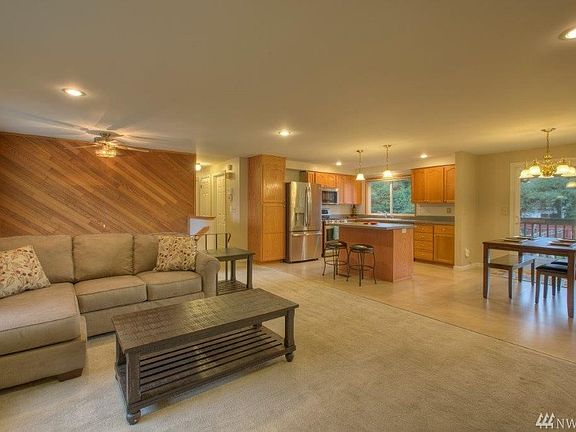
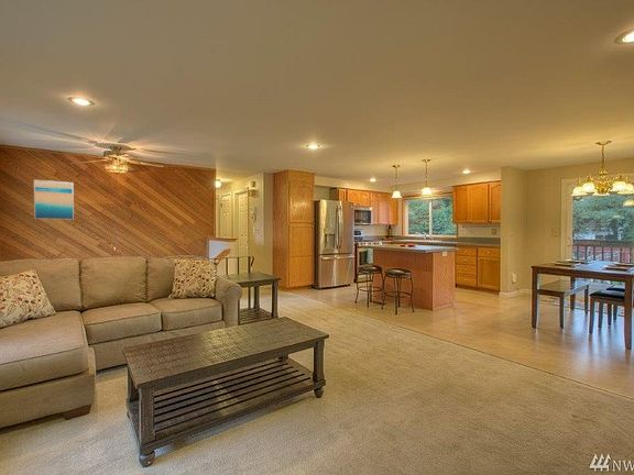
+ wall art [33,179,75,221]
